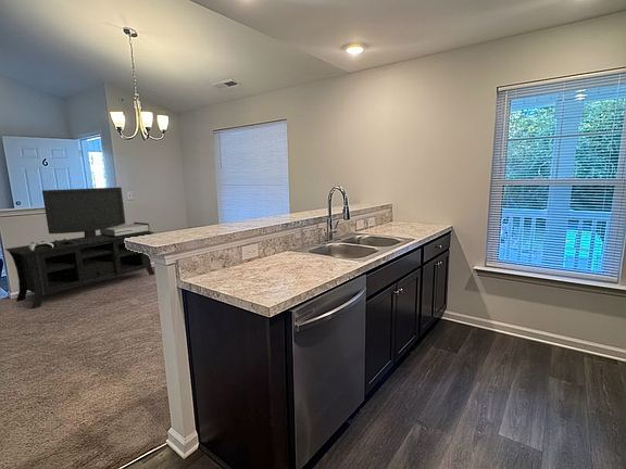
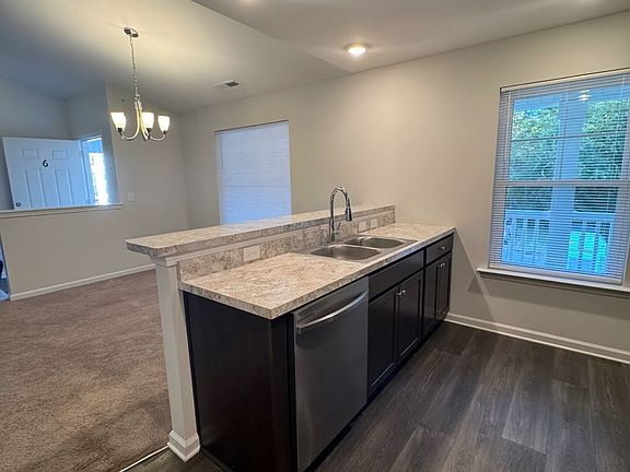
- media console [3,187,155,309]
